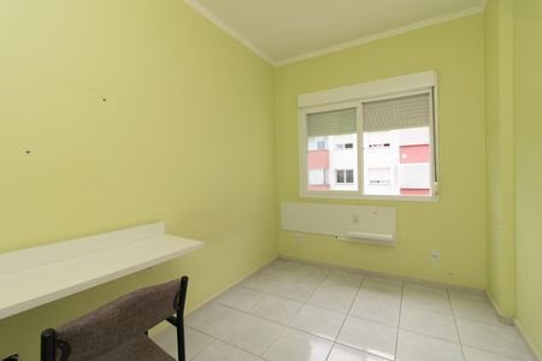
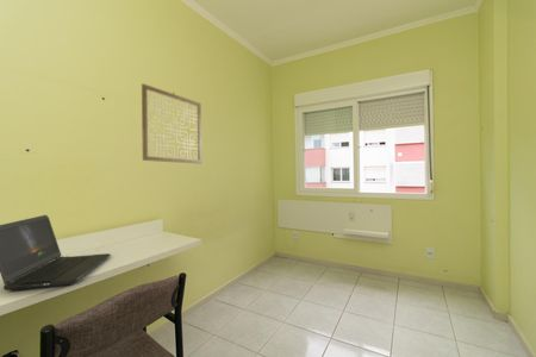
+ wall art [141,82,202,164]
+ laptop computer [0,214,112,292]
